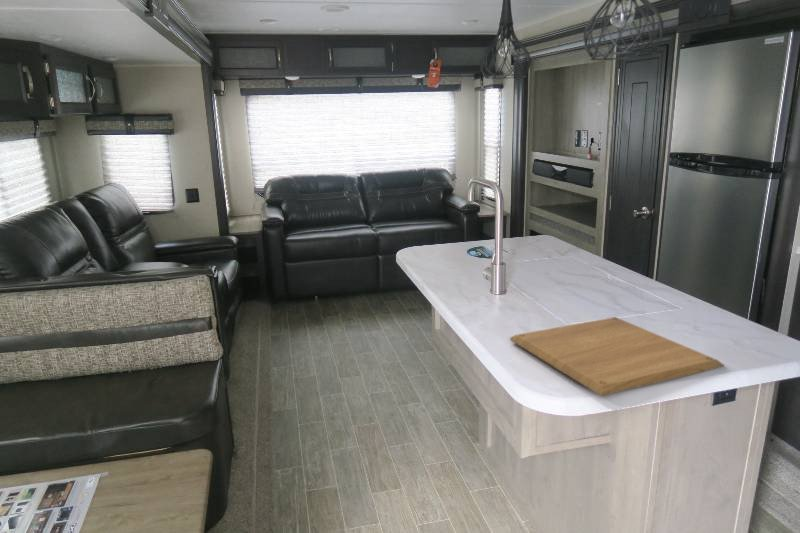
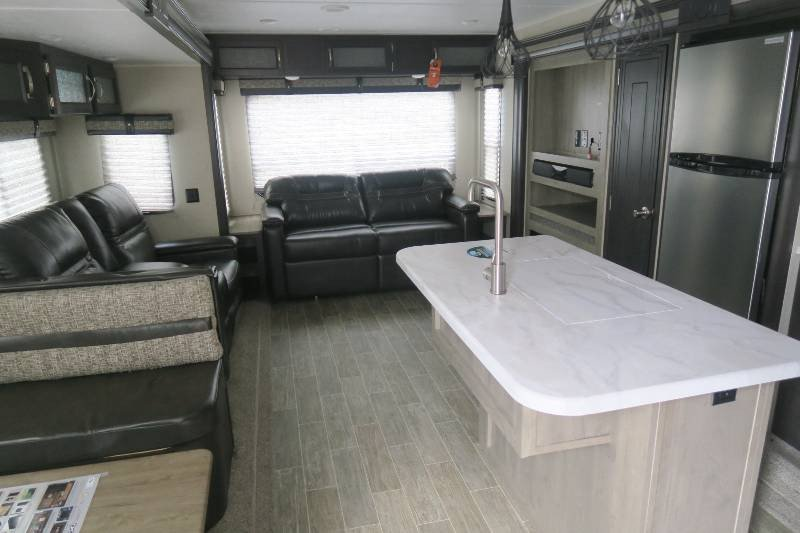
- chopping board [509,316,725,397]
